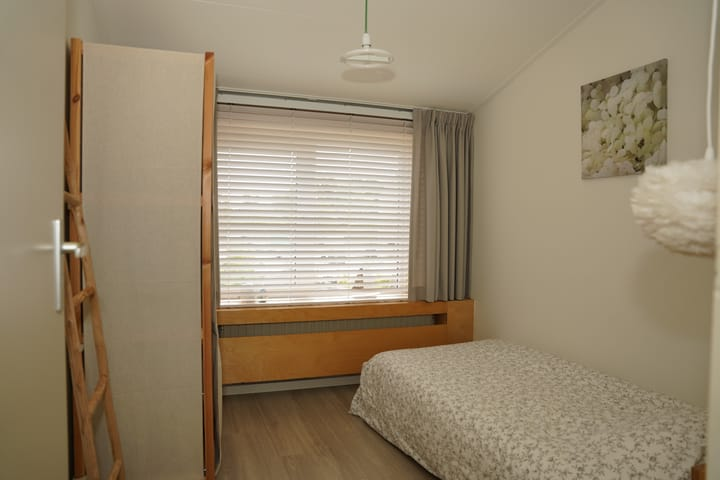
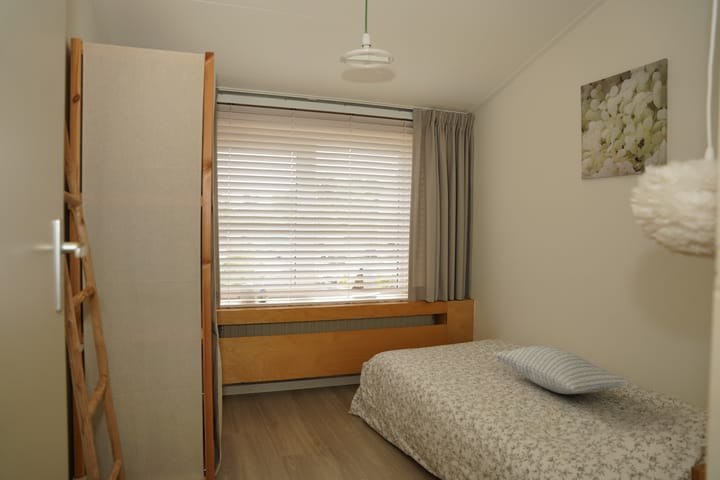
+ pillow [492,344,631,395]
